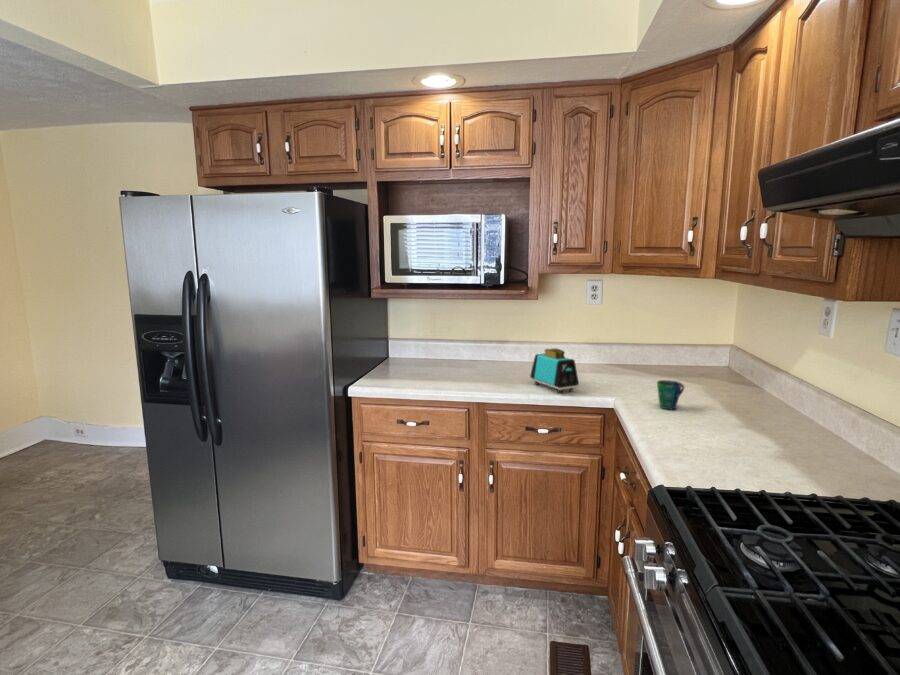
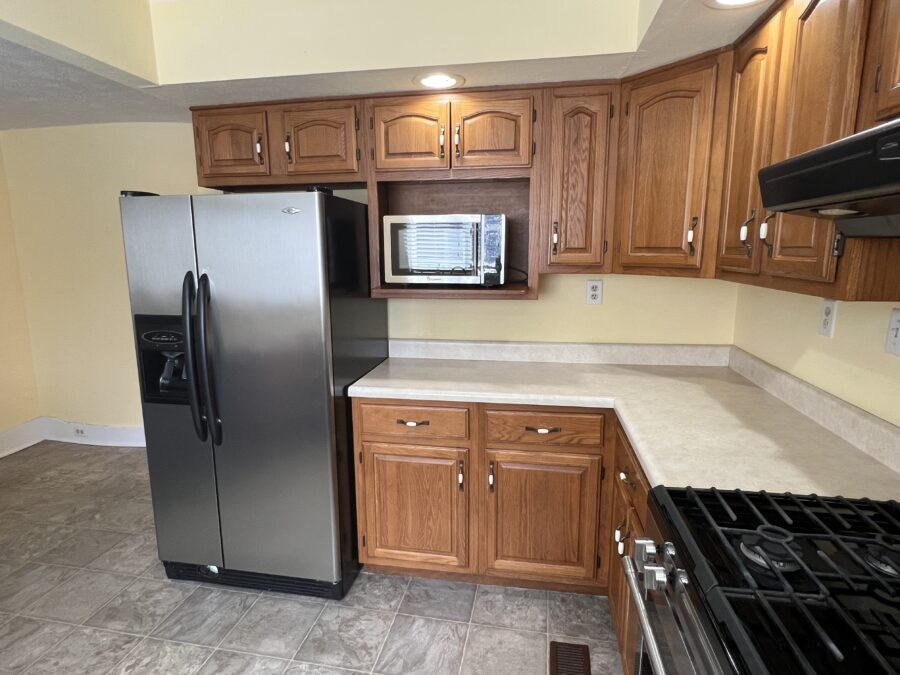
- toaster [529,347,580,394]
- cup [656,379,685,410]
